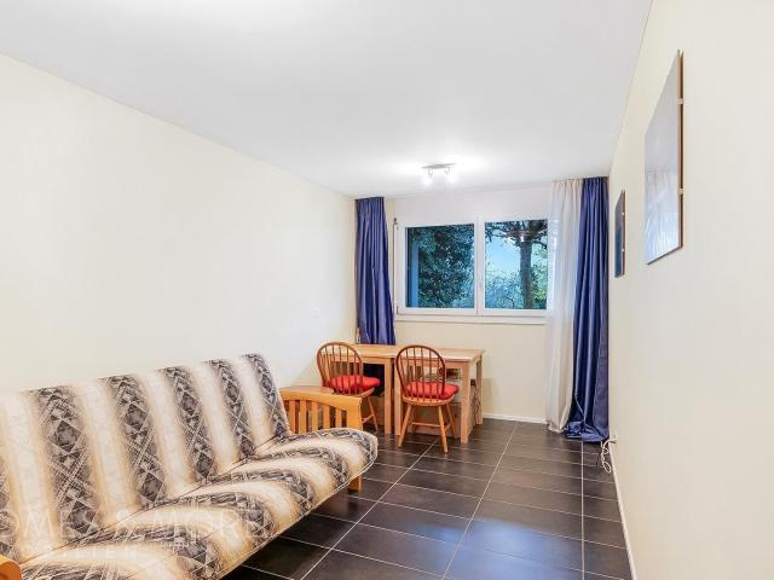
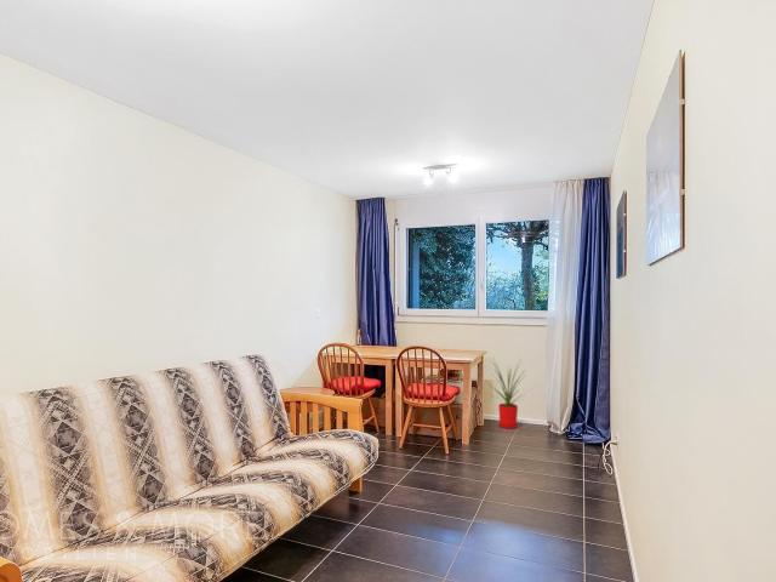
+ house plant [484,358,536,429]
